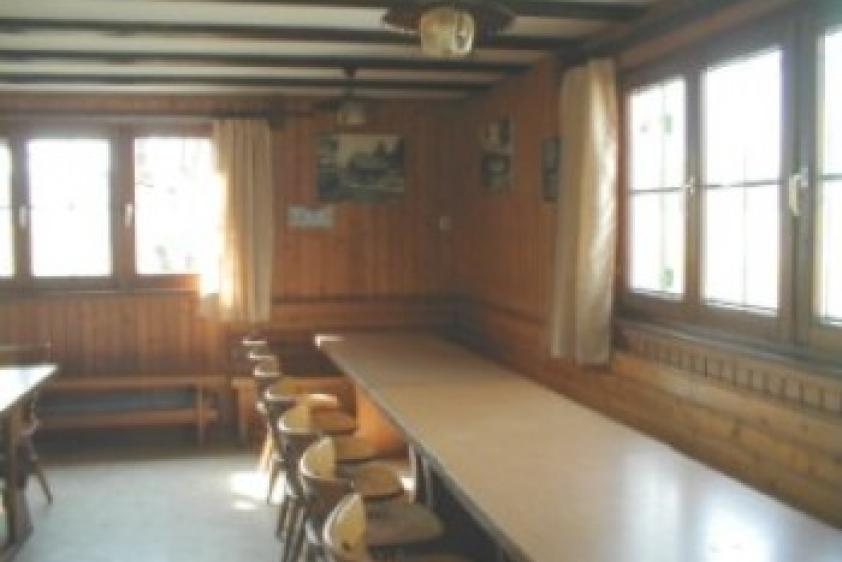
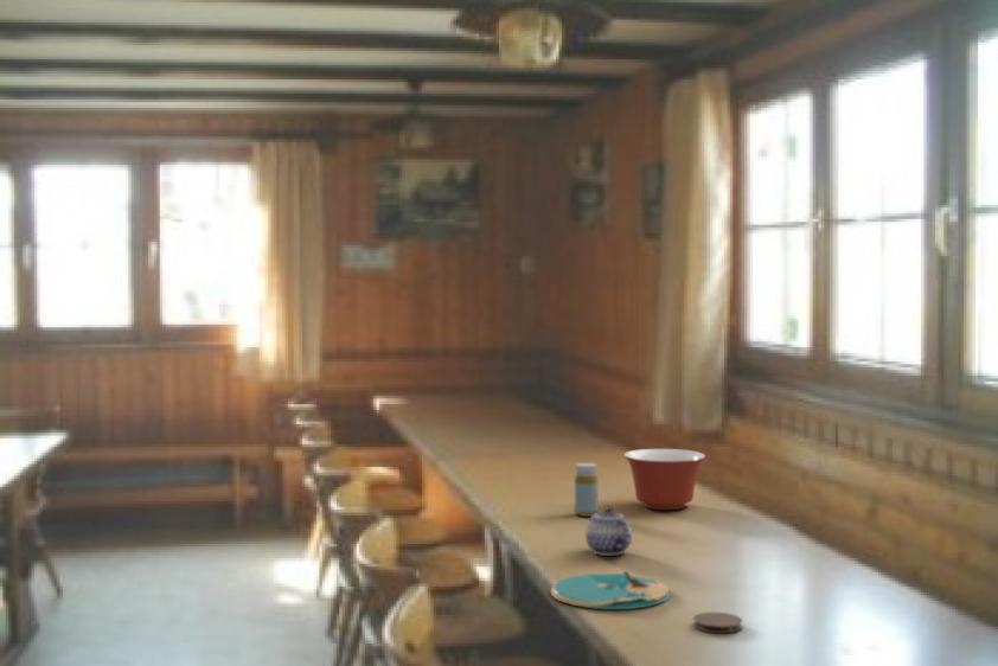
+ plate [549,570,671,610]
+ teapot [584,506,633,557]
+ coaster [692,611,743,634]
+ mixing bowl [622,448,706,511]
+ bottle [574,462,599,518]
